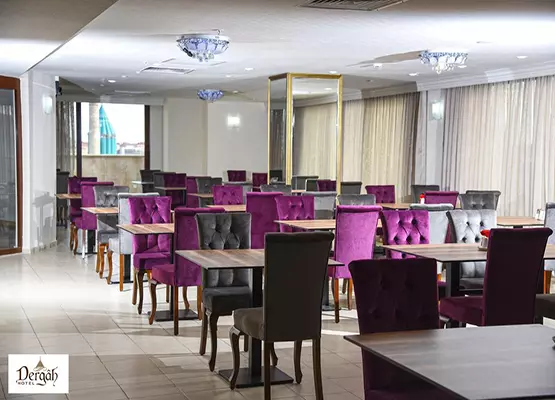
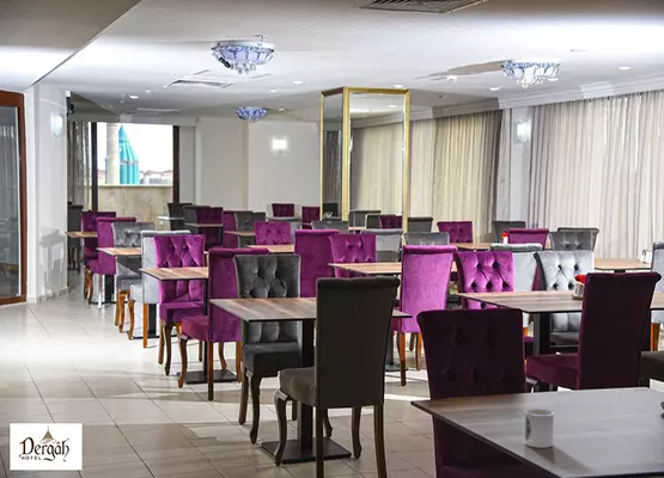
+ cup [524,407,555,449]
